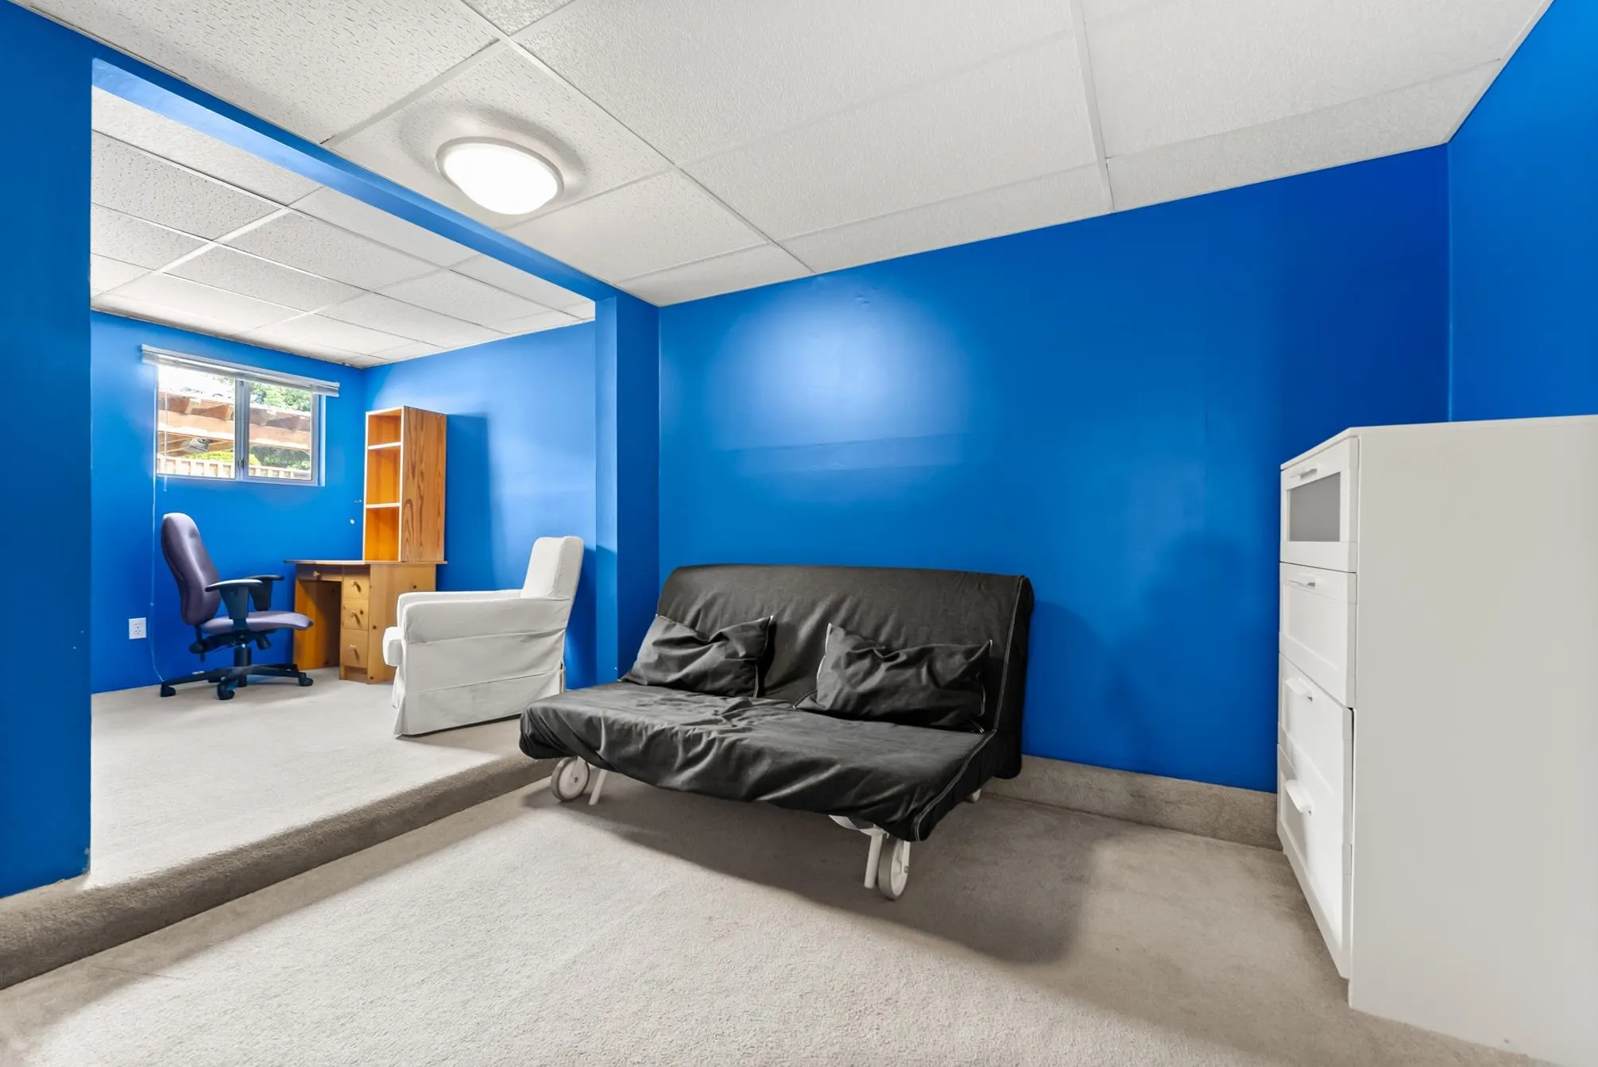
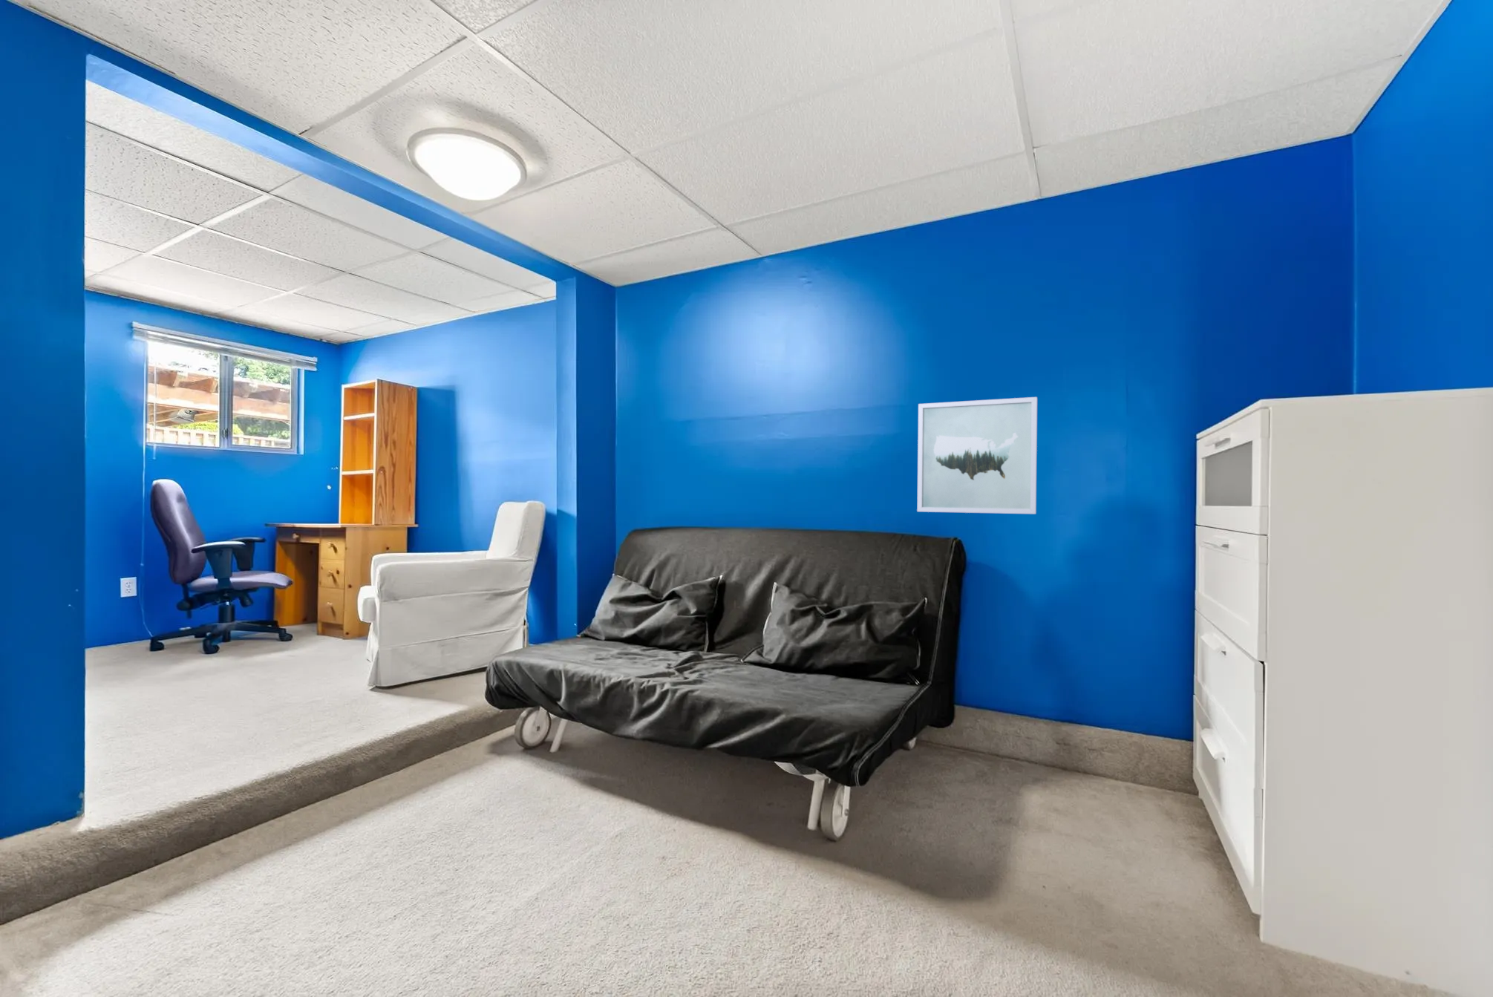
+ wall art [916,396,1038,514]
